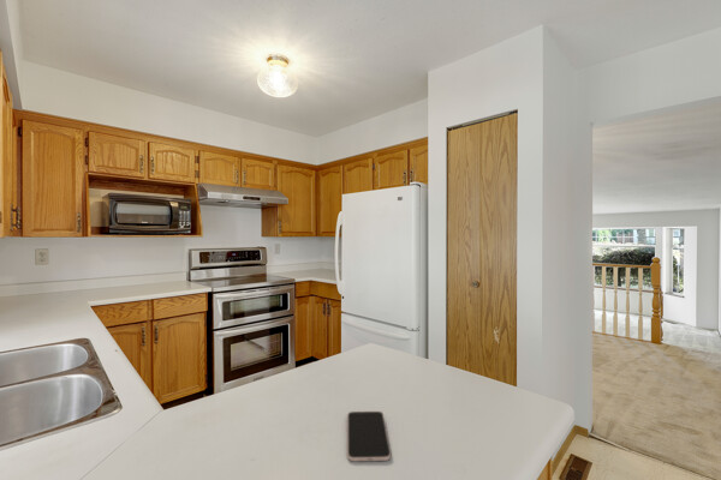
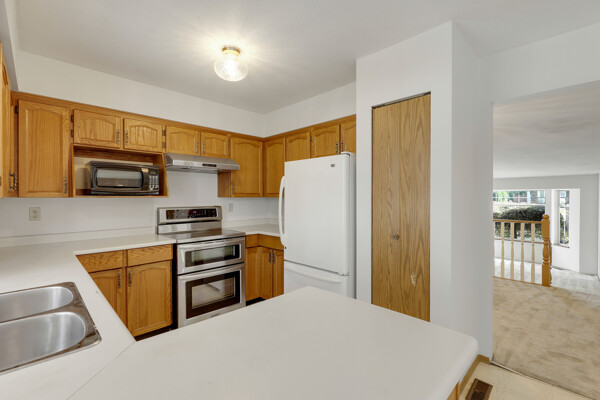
- smartphone [346,410,392,462]
